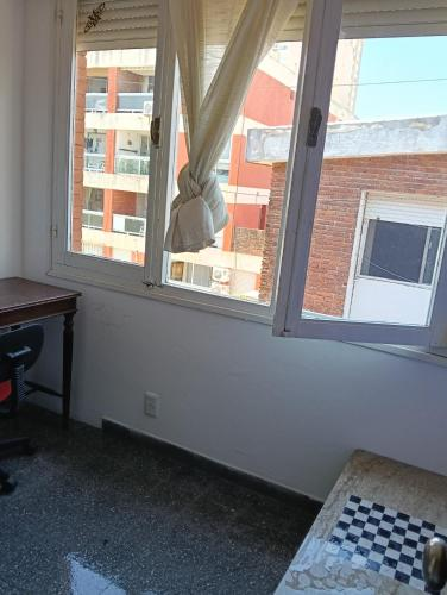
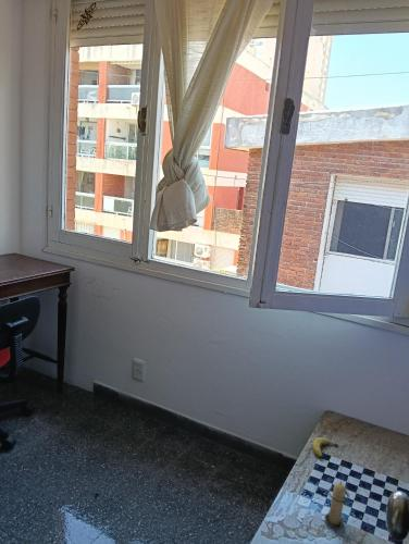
+ candle [323,480,350,529]
+ fruit [311,436,339,458]
